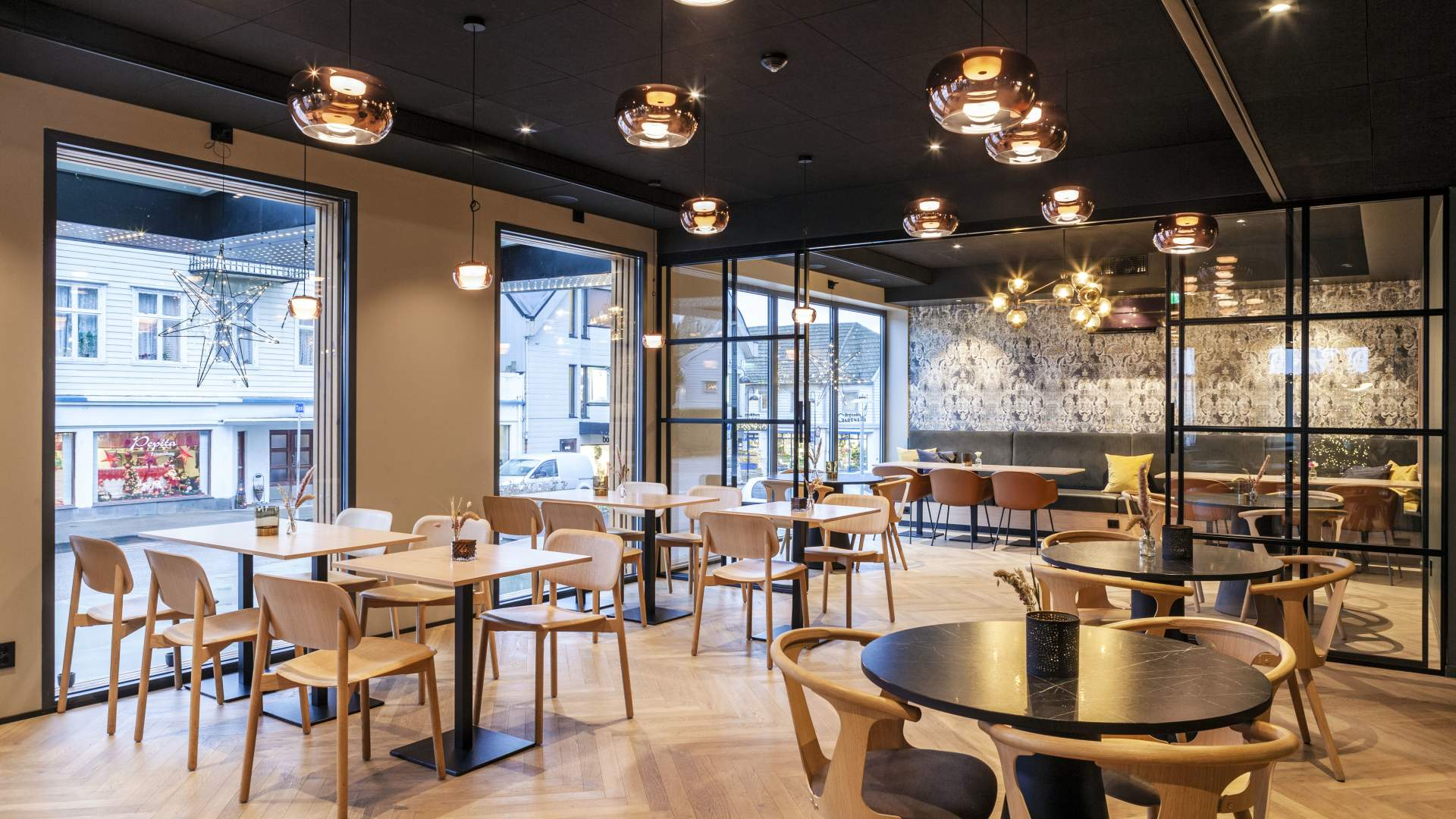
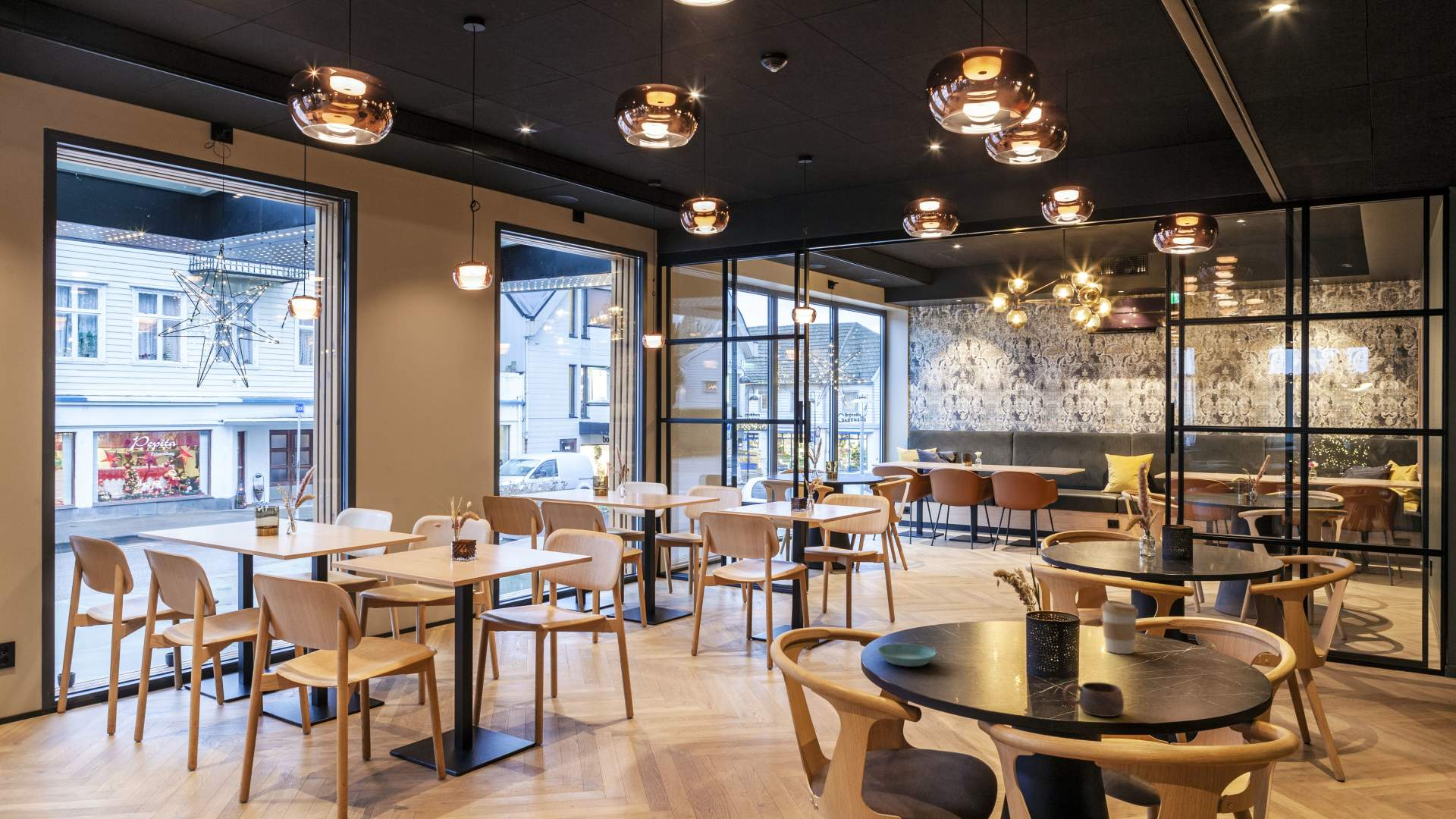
+ coffee cup [1100,599,1139,654]
+ cup [1062,682,1125,717]
+ saucer [877,643,937,667]
